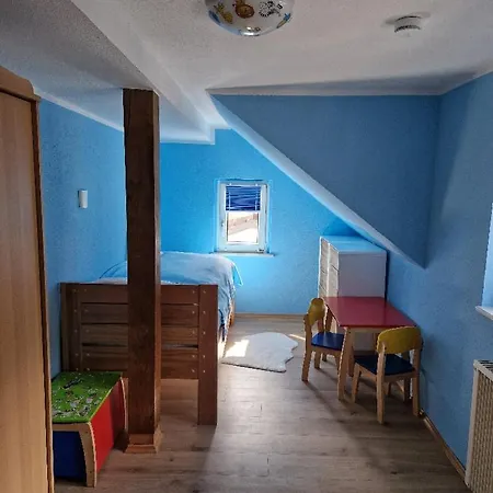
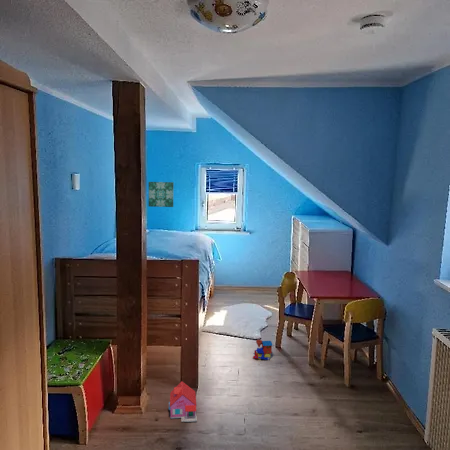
+ toy train [251,339,273,361]
+ wall art [147,181,175,208]
+ toy house [168,381,198,423]
